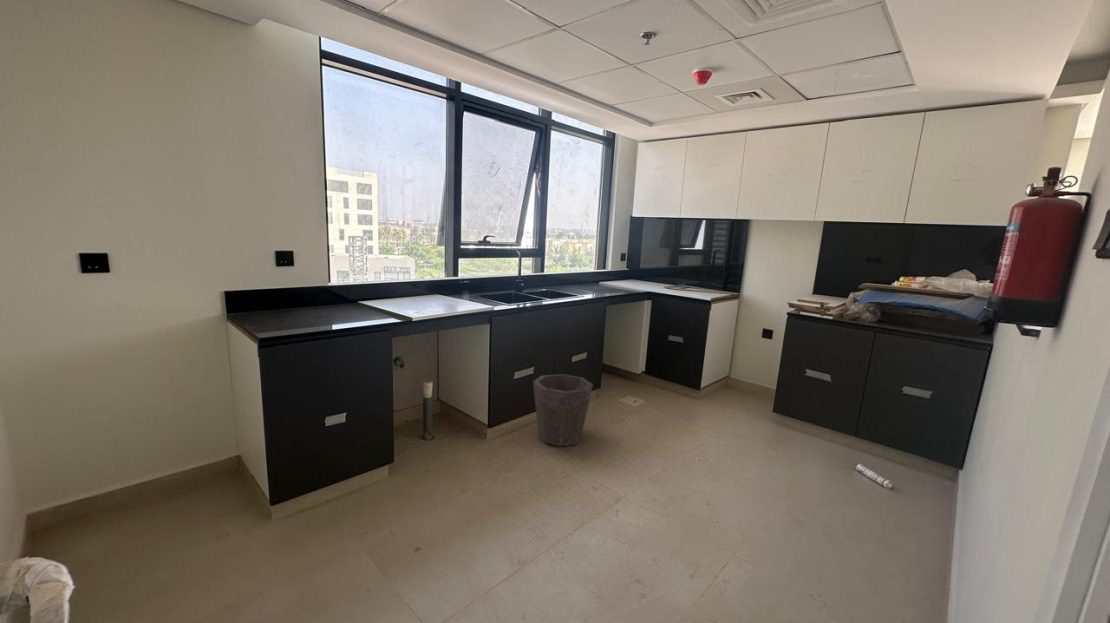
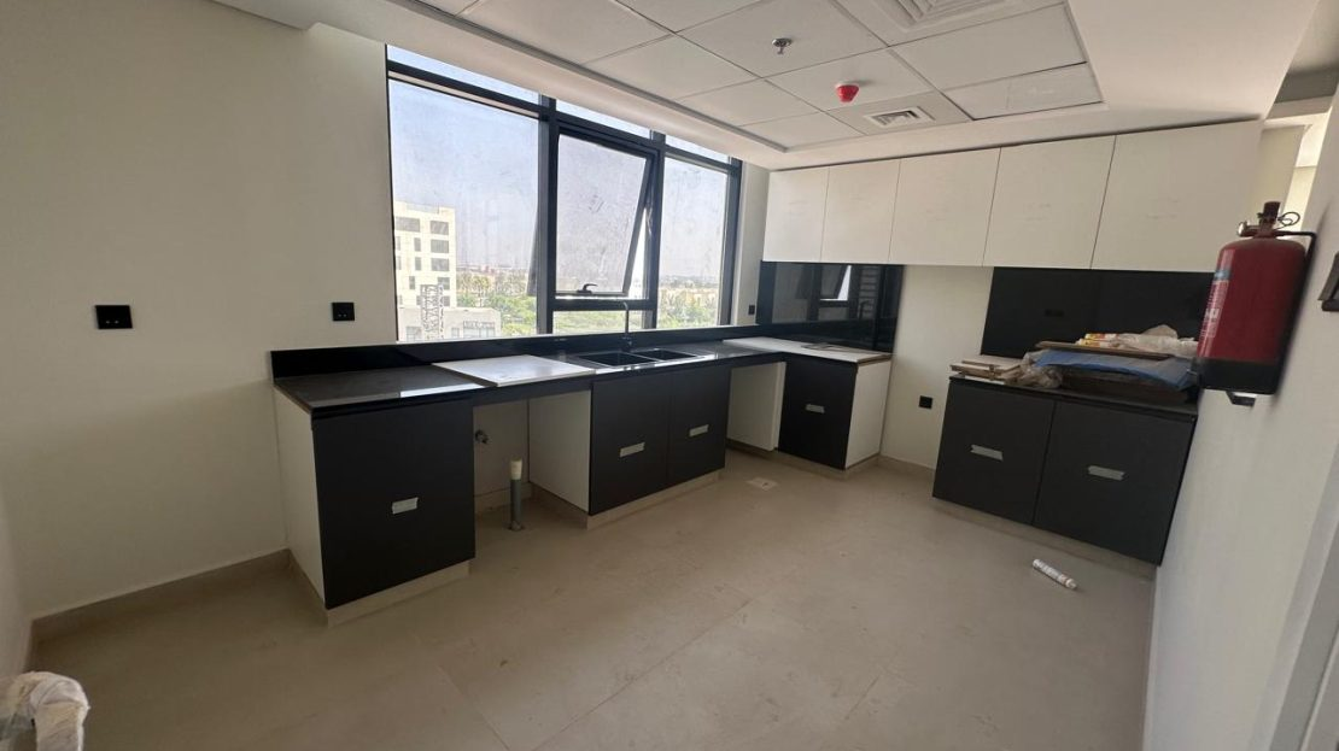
- waste bin [532,373,594,448]
